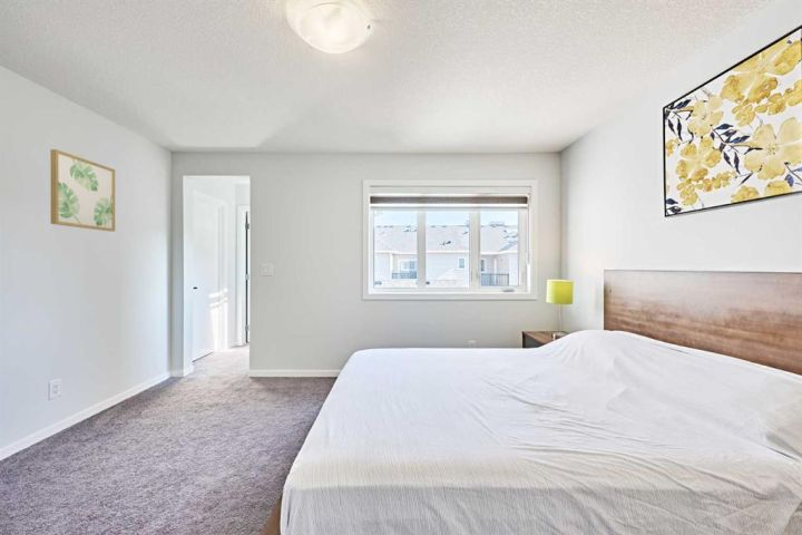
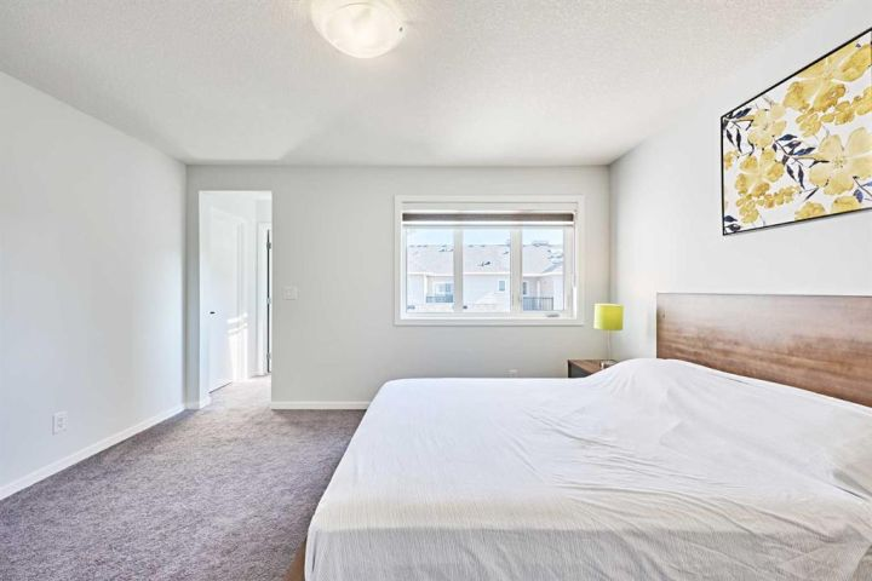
- wall art [49,148,116,233]
